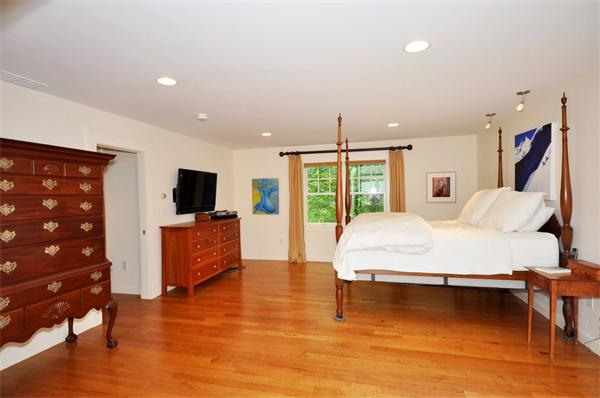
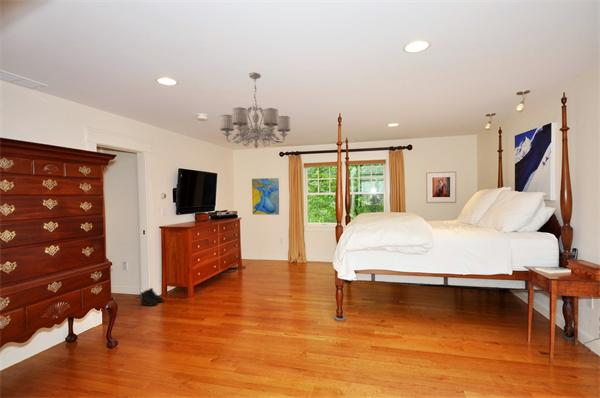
+ chandelier [218,71,292,150]
+ boots [139,287,165,307]
